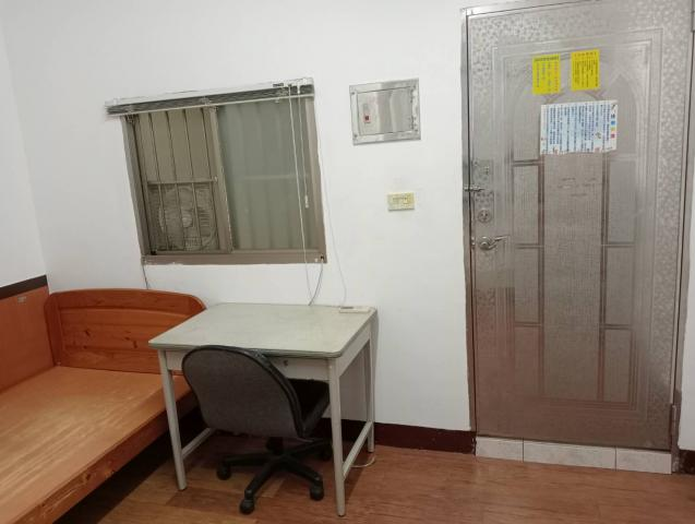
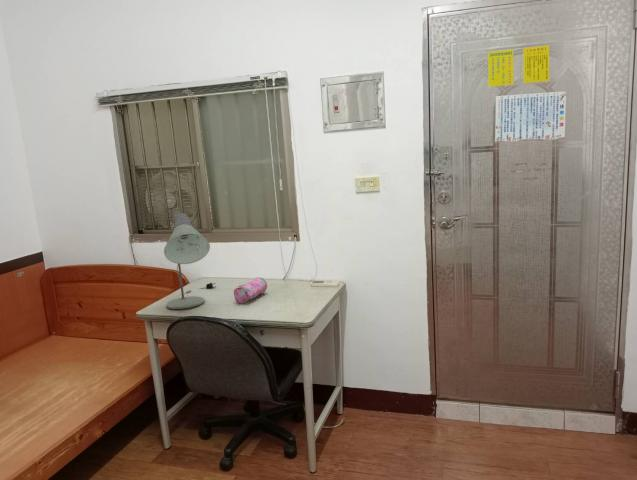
+ pencil case [233,276,268,304]
+ desk lamp [163,212,217,310]
